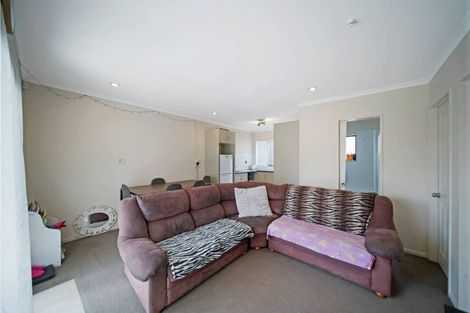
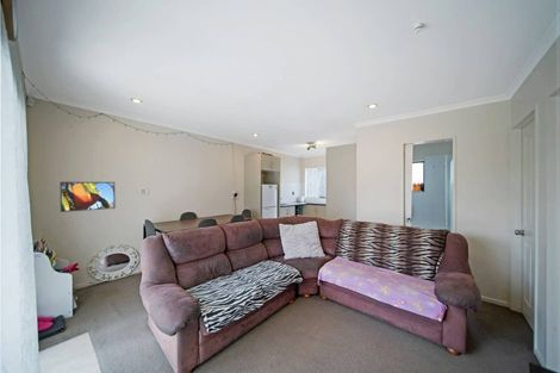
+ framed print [58,180,117,213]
